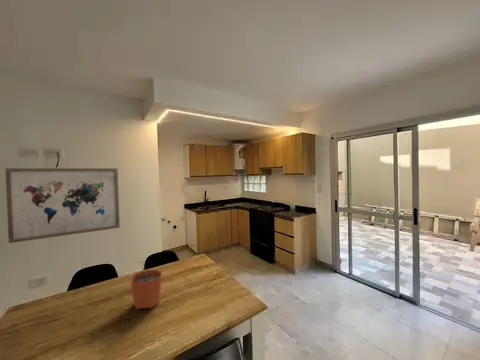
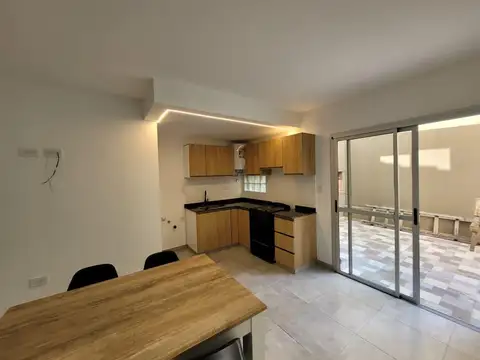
- wall art [4,167,121,244]
- plant pot [129,260,163,310]
